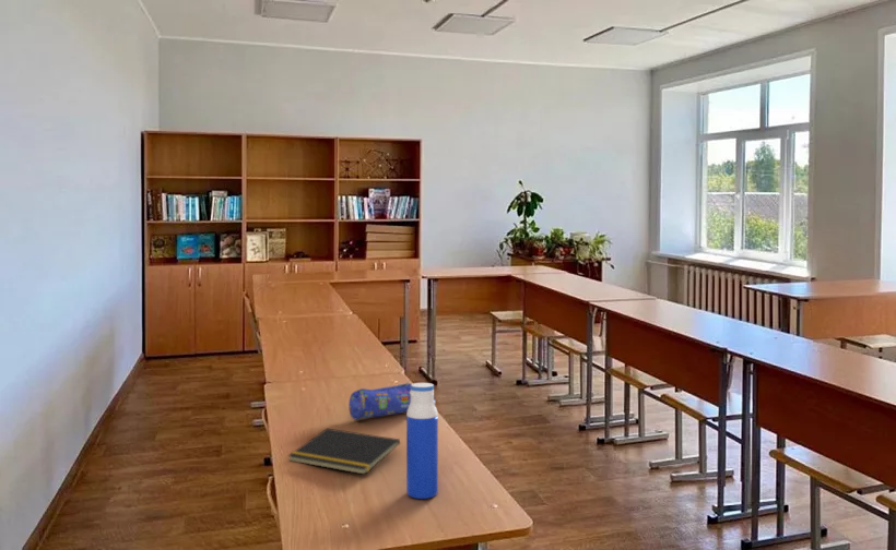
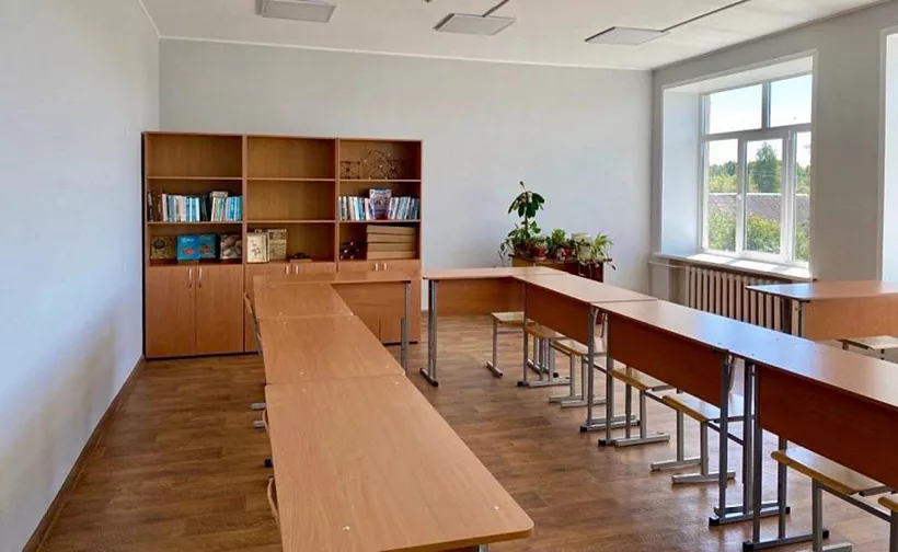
- water bottle [405,382,439,500]
- pencil case [347,381,412,421]
- notepad [287,428,401,476]
